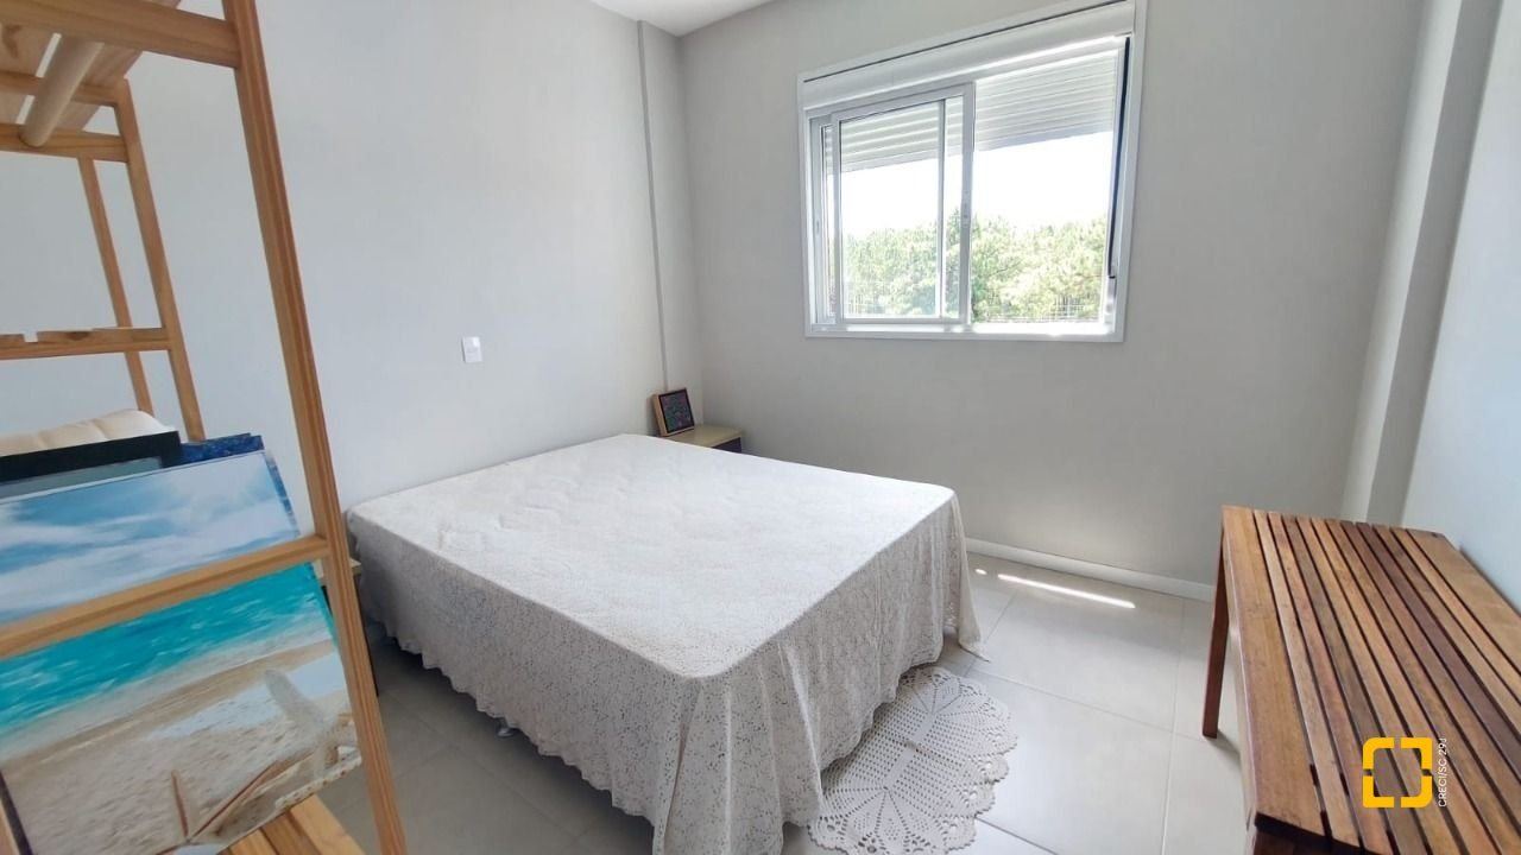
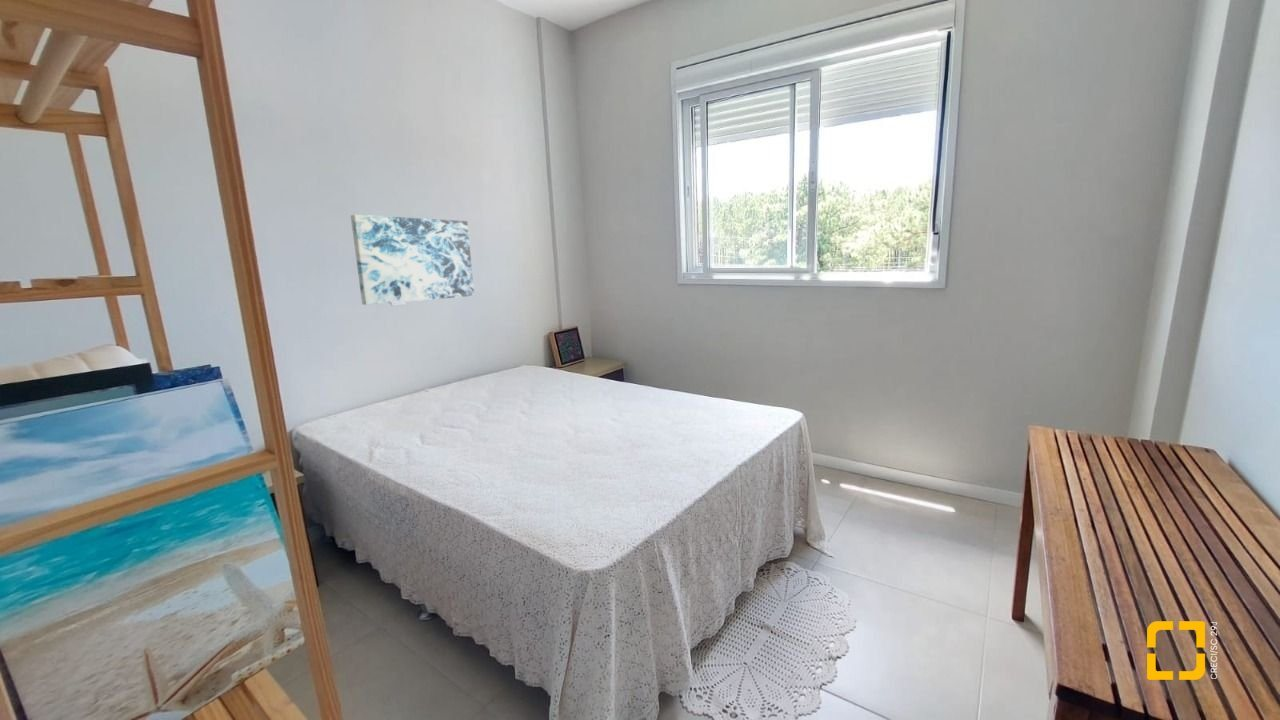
+ wall art [350,214,475,306]
